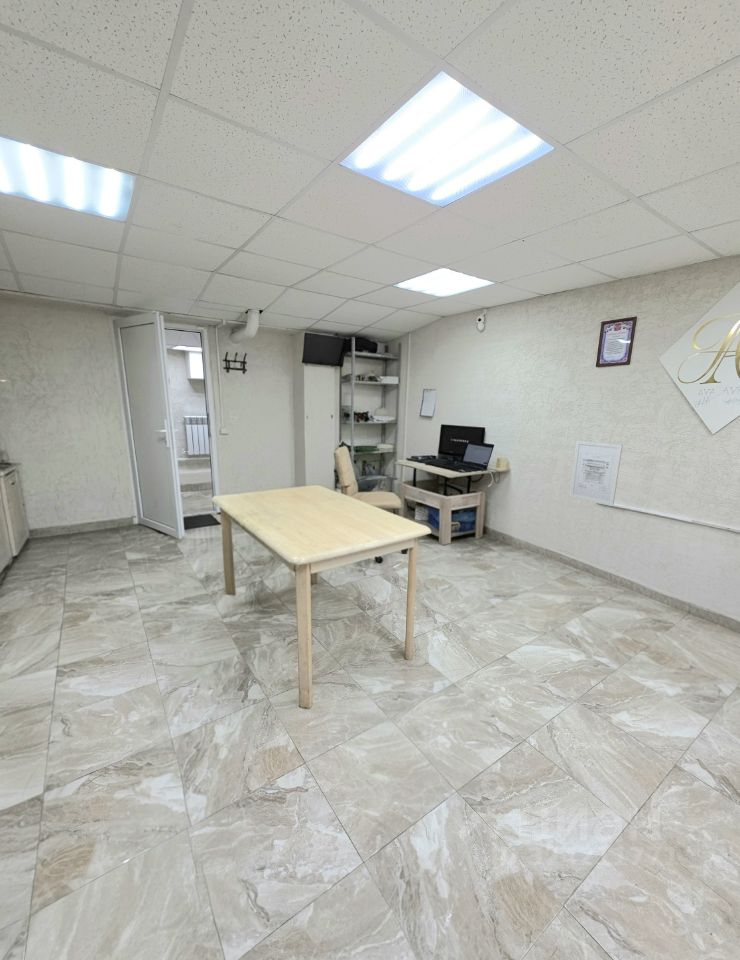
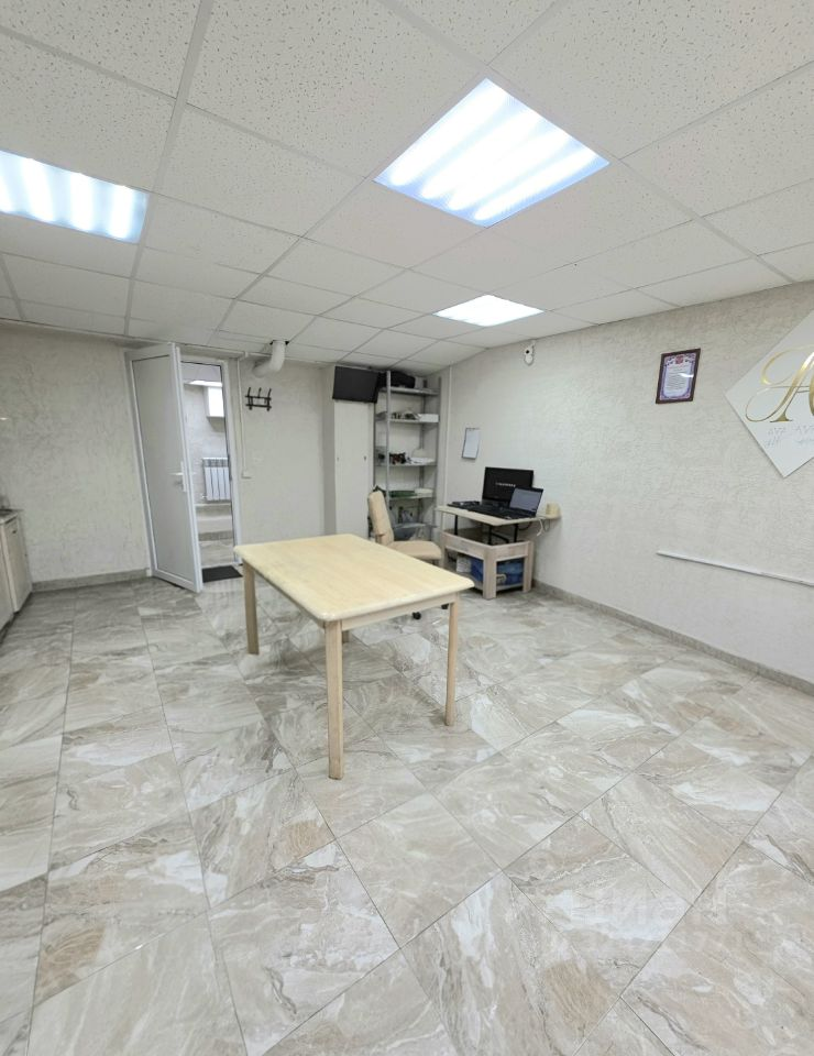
- wall art [568,440,624,507]
